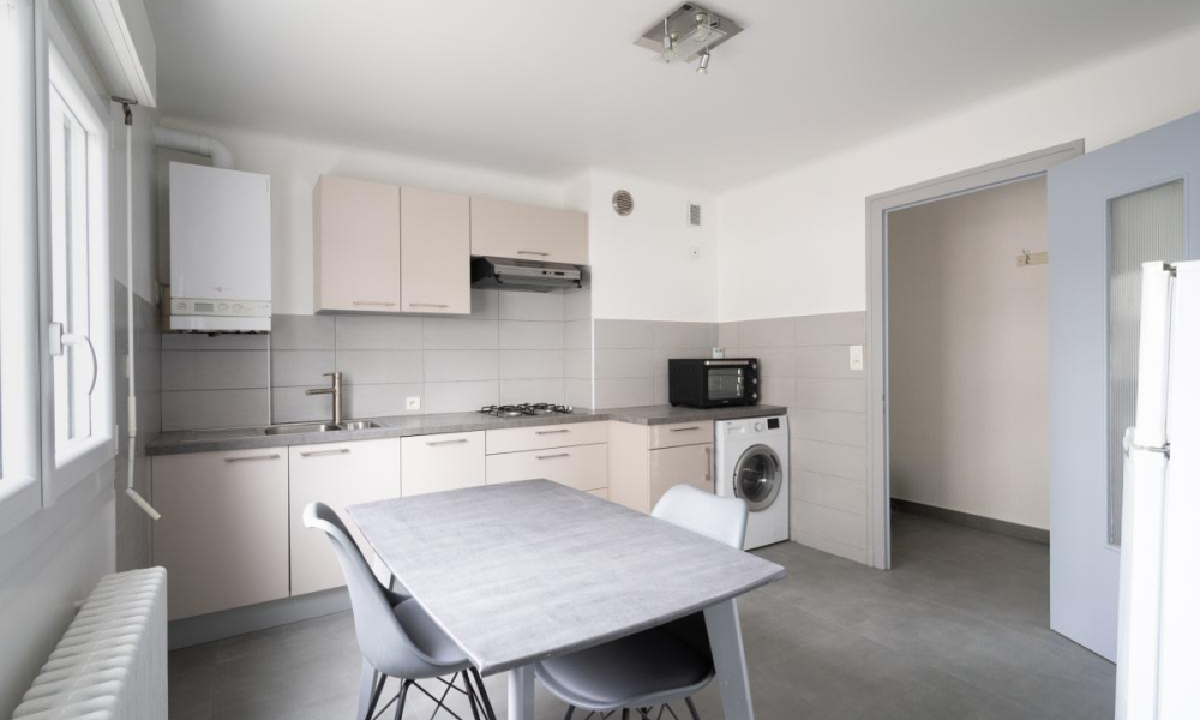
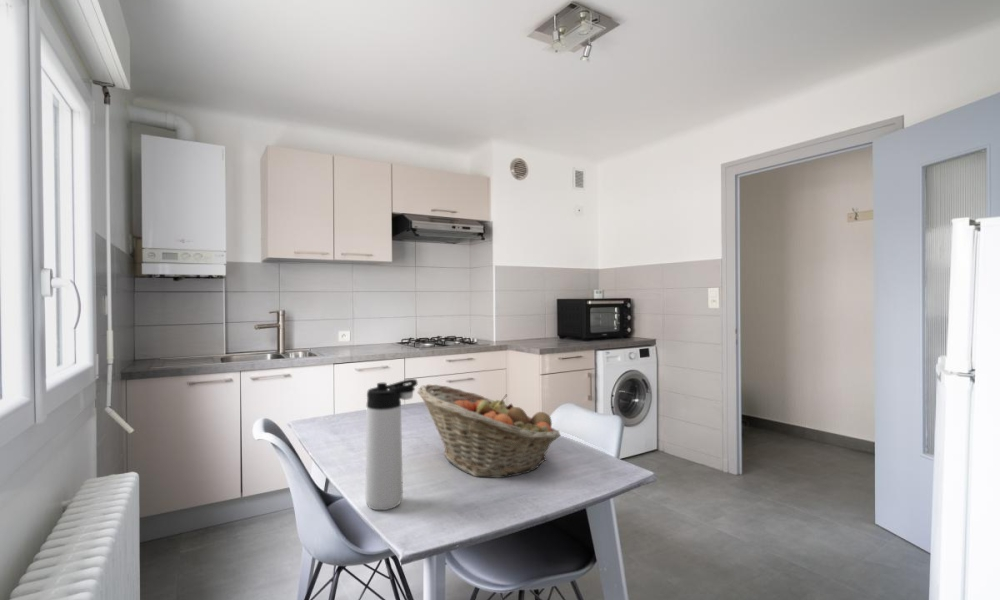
+ thermos bottle [364,378,419,511]
+ fruit basket [417,383,561,479]
